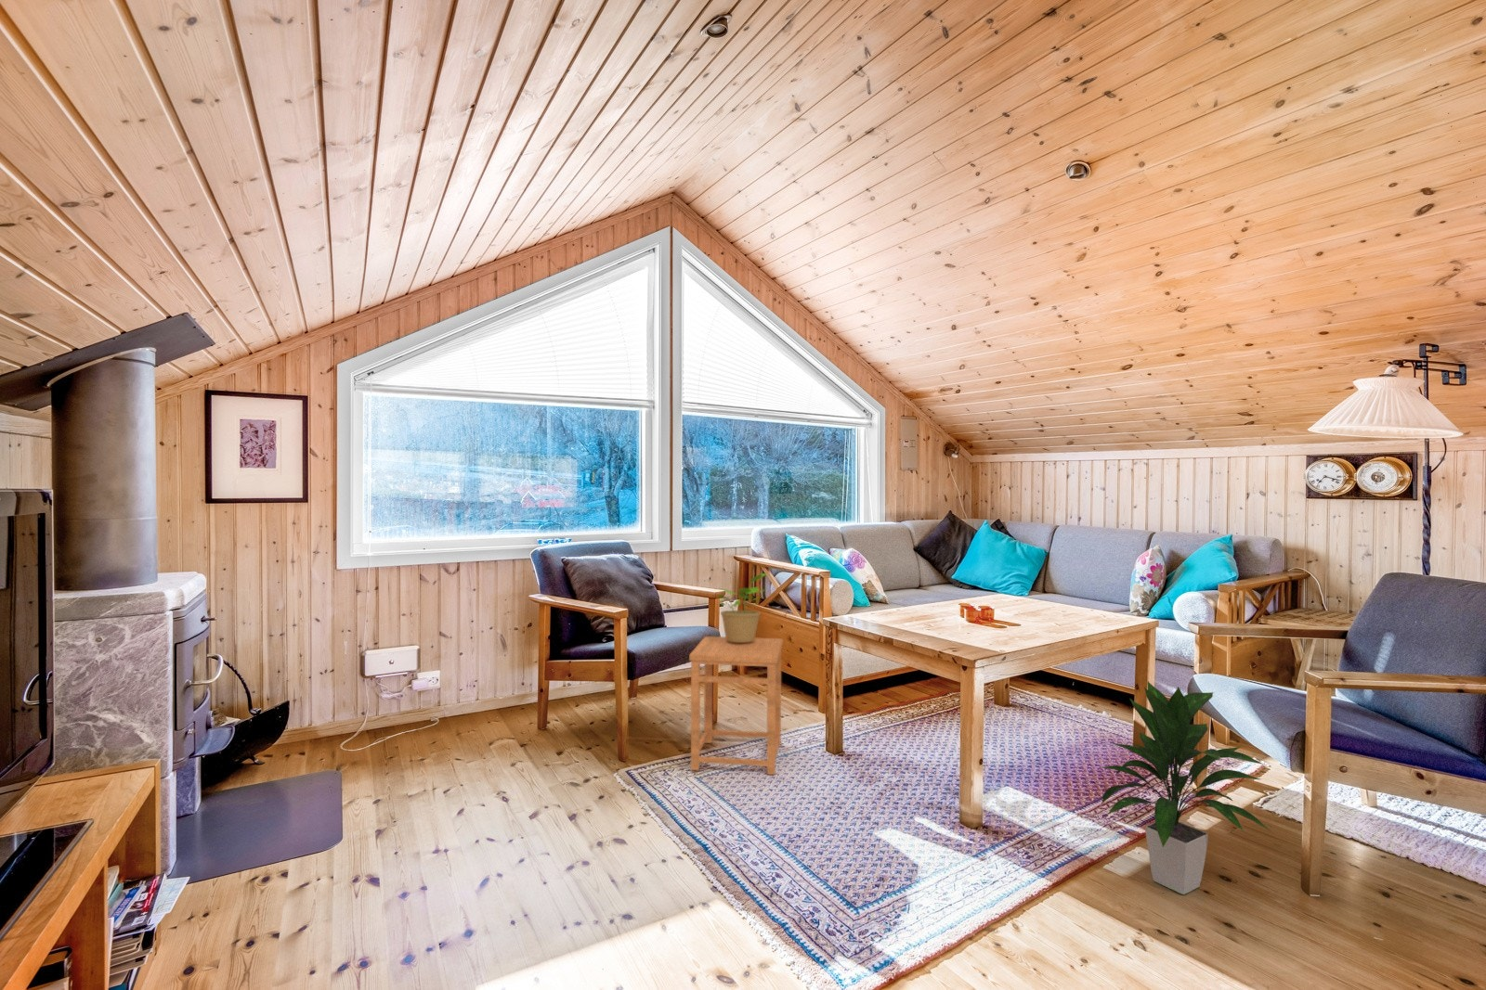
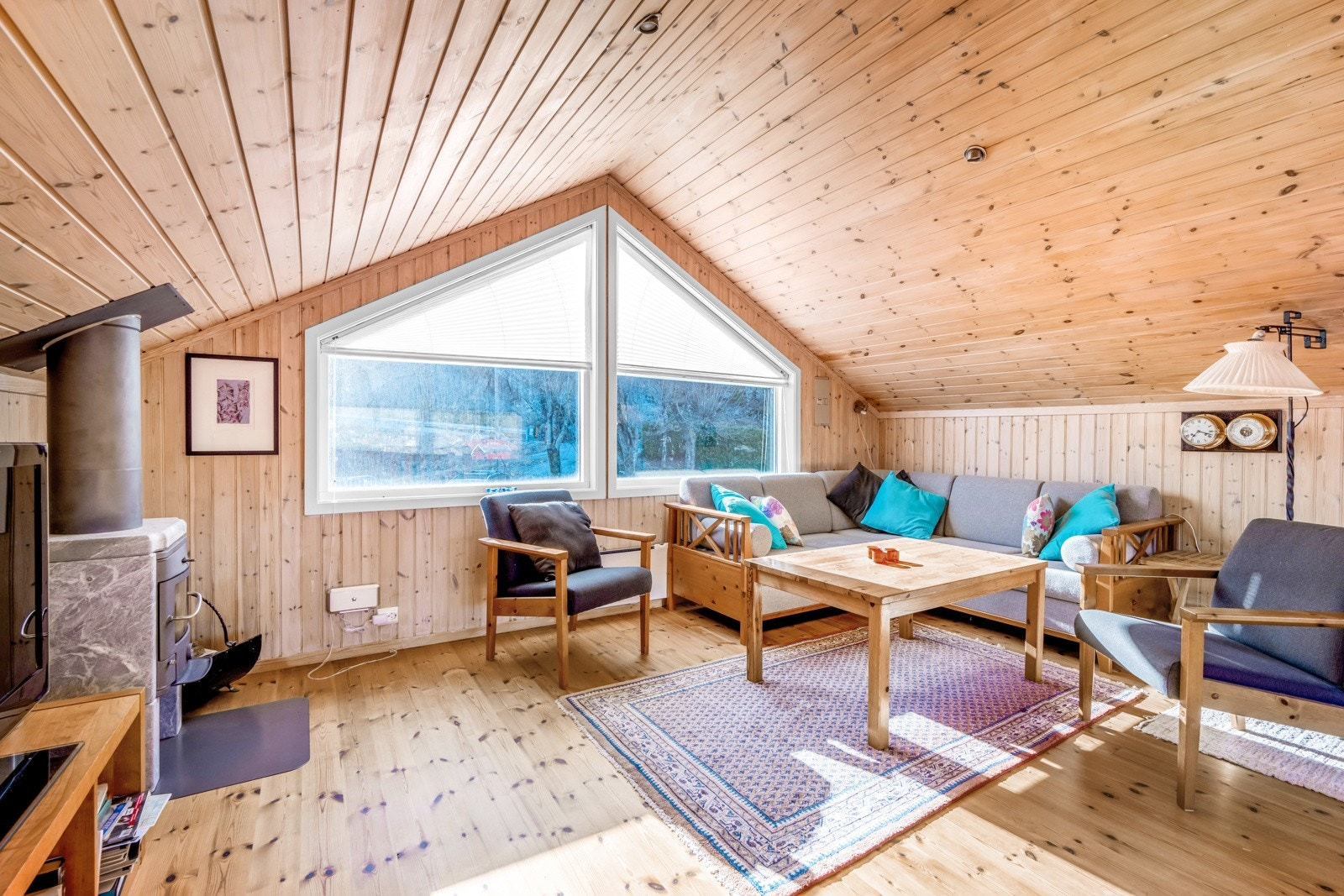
- potted plant [716,572,767,643]
- side table [688,635,784,776]
- indoor plant [1098,681,1272,895]
